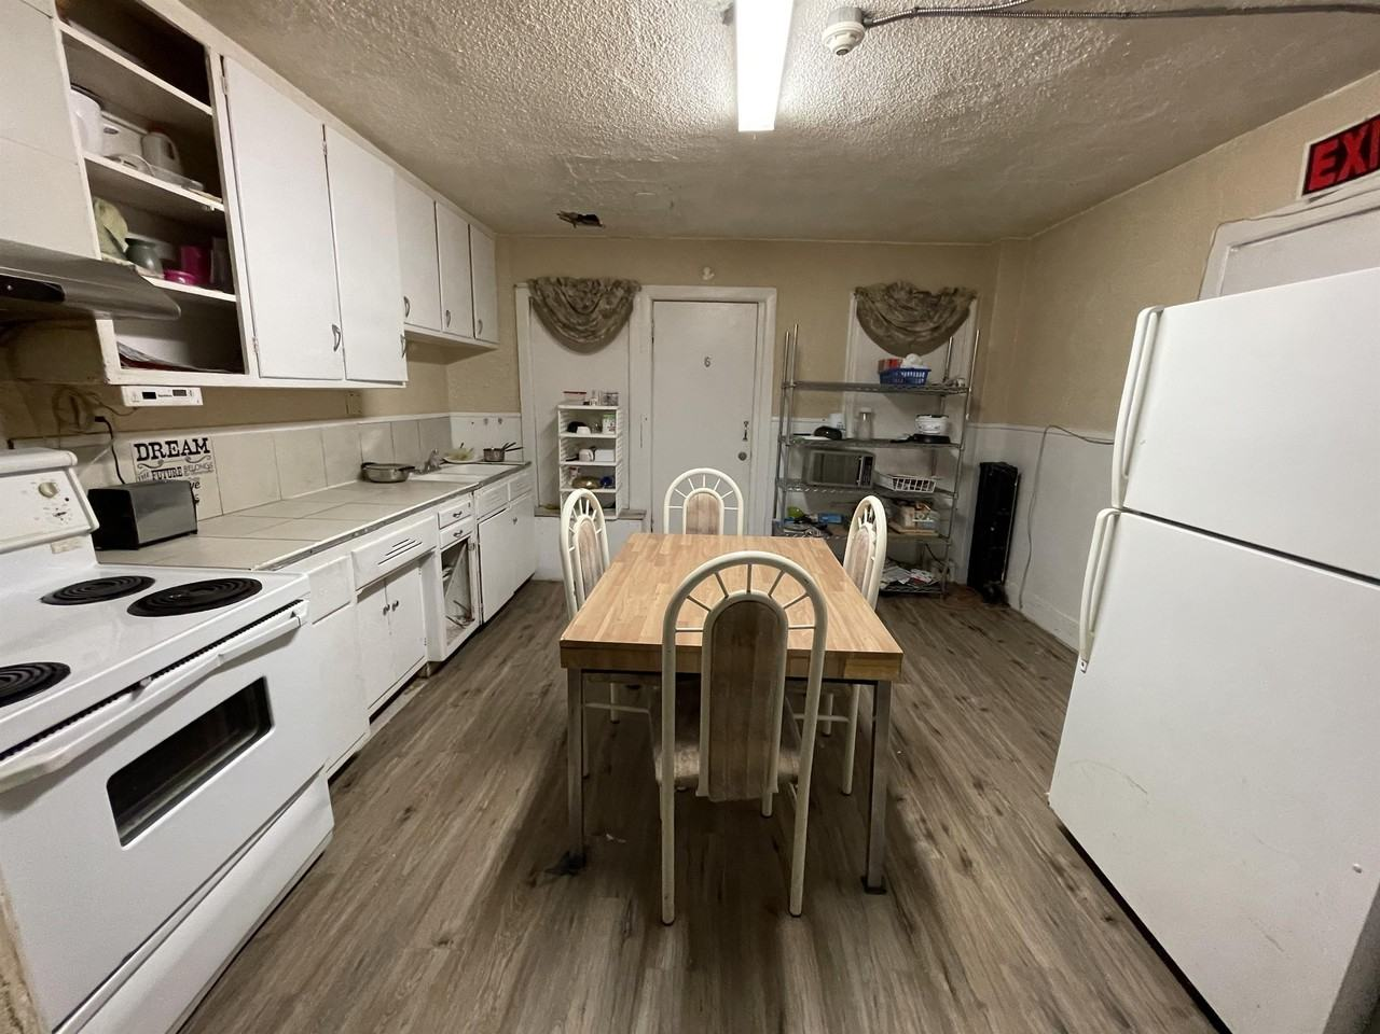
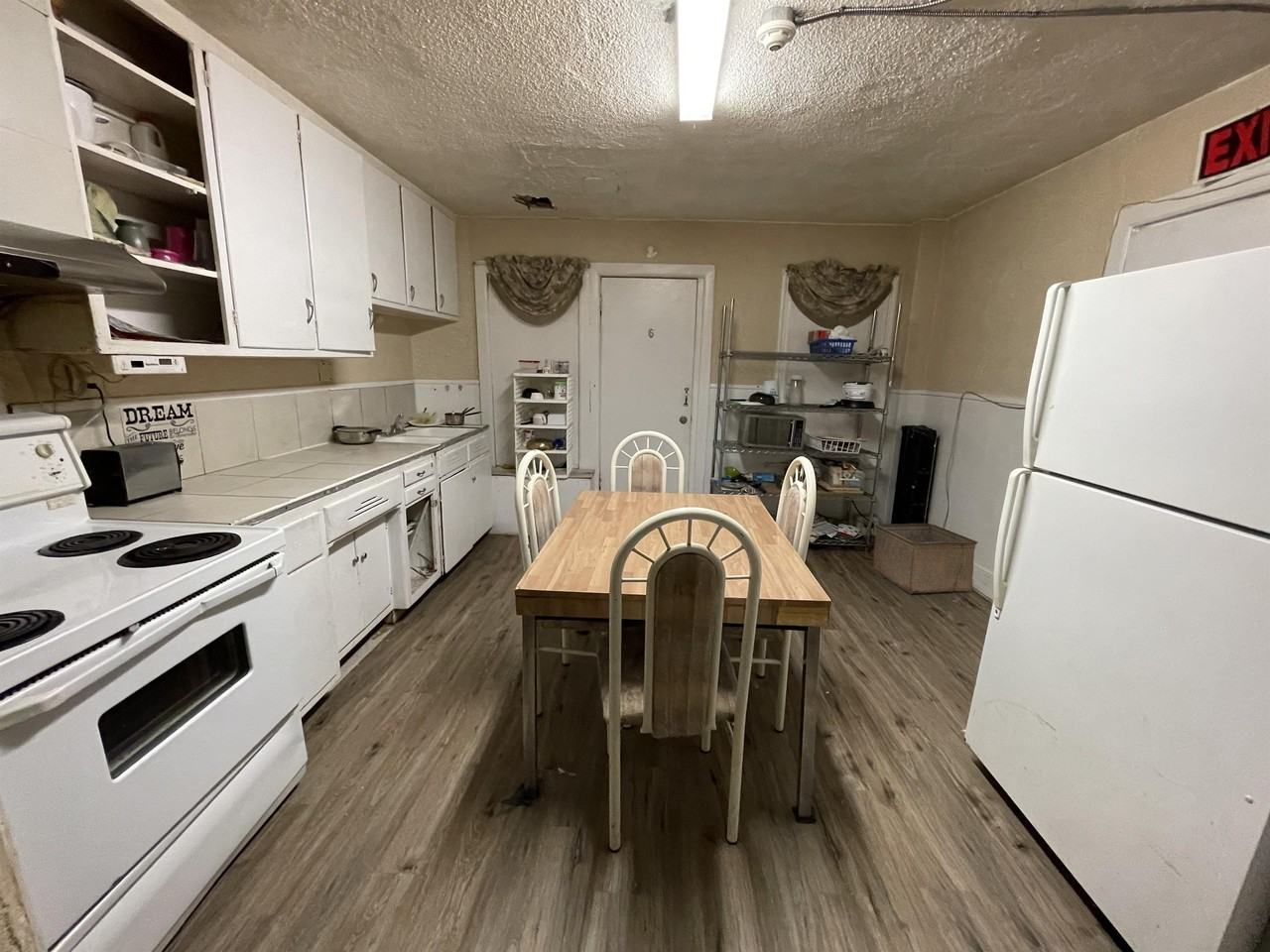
+ storage bin [872,523,978,594]
